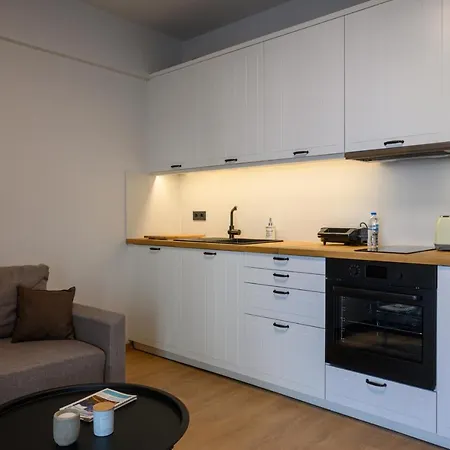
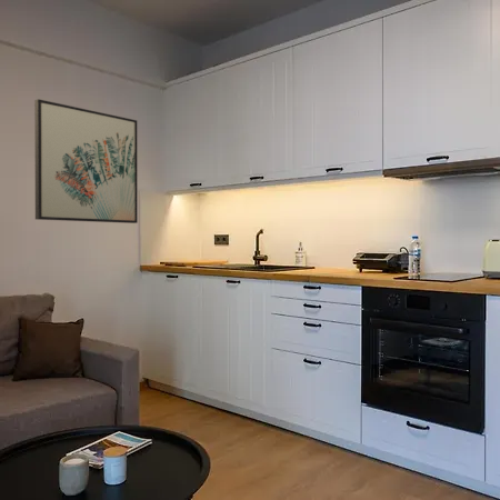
+ wall art [33,98,139,224]
